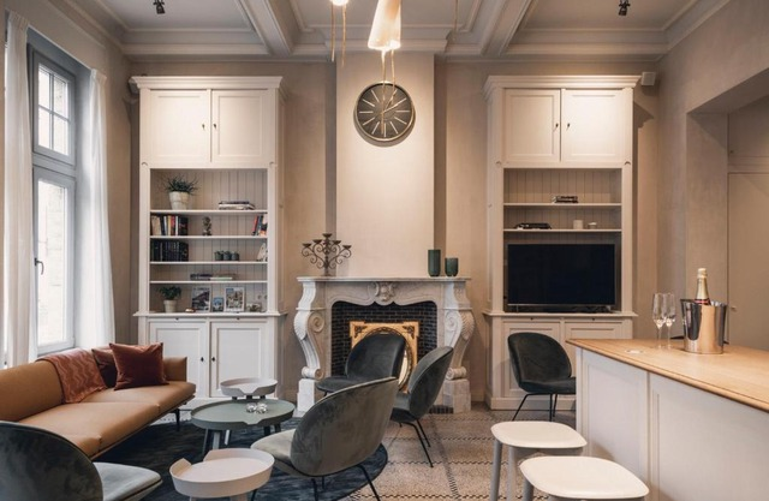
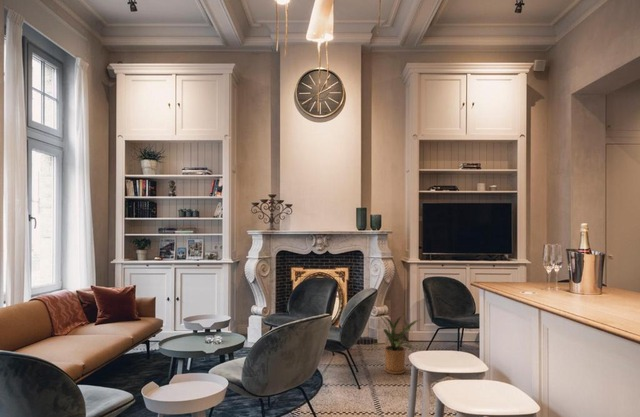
+ house plant [370,313,423,375]
